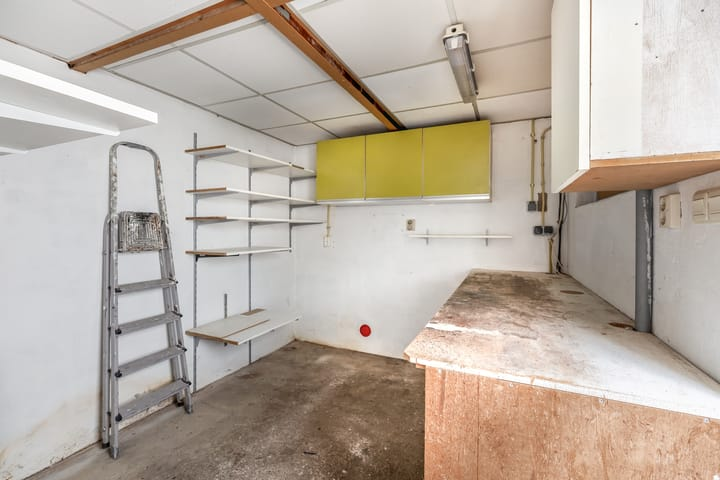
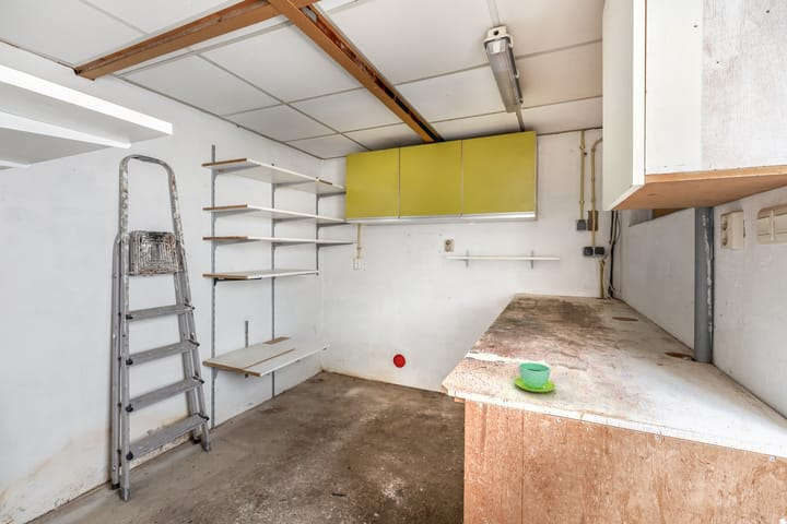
+ cup [513,361,556,393]
